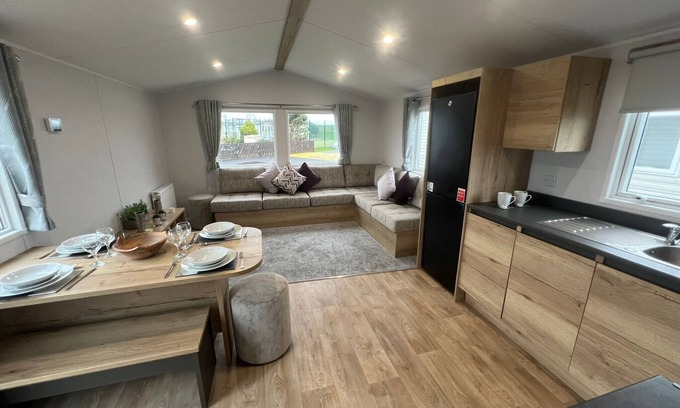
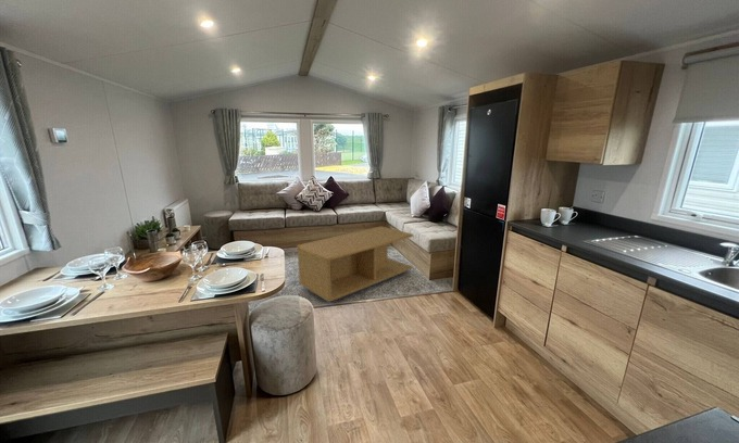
+ coffee table [296,225,414,303]
